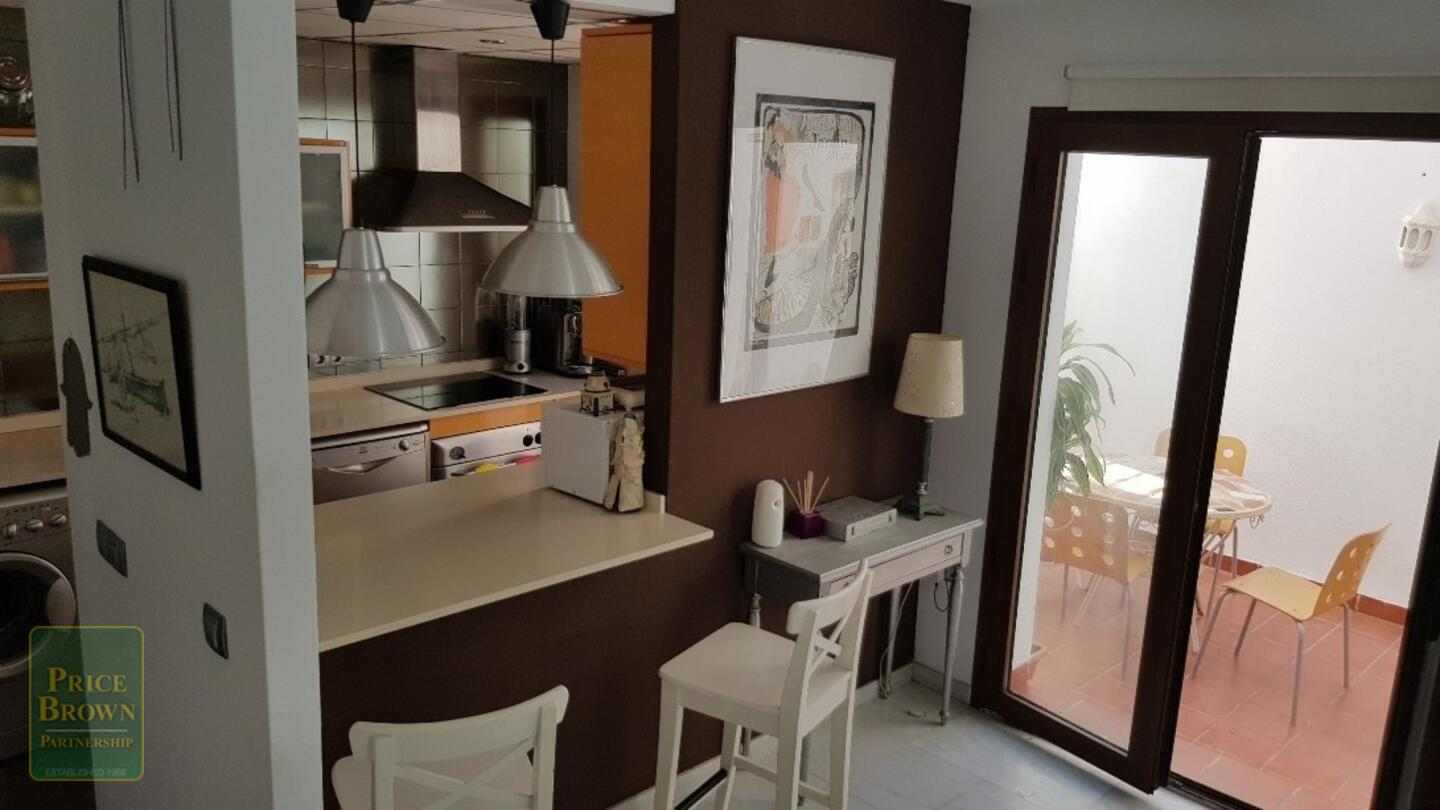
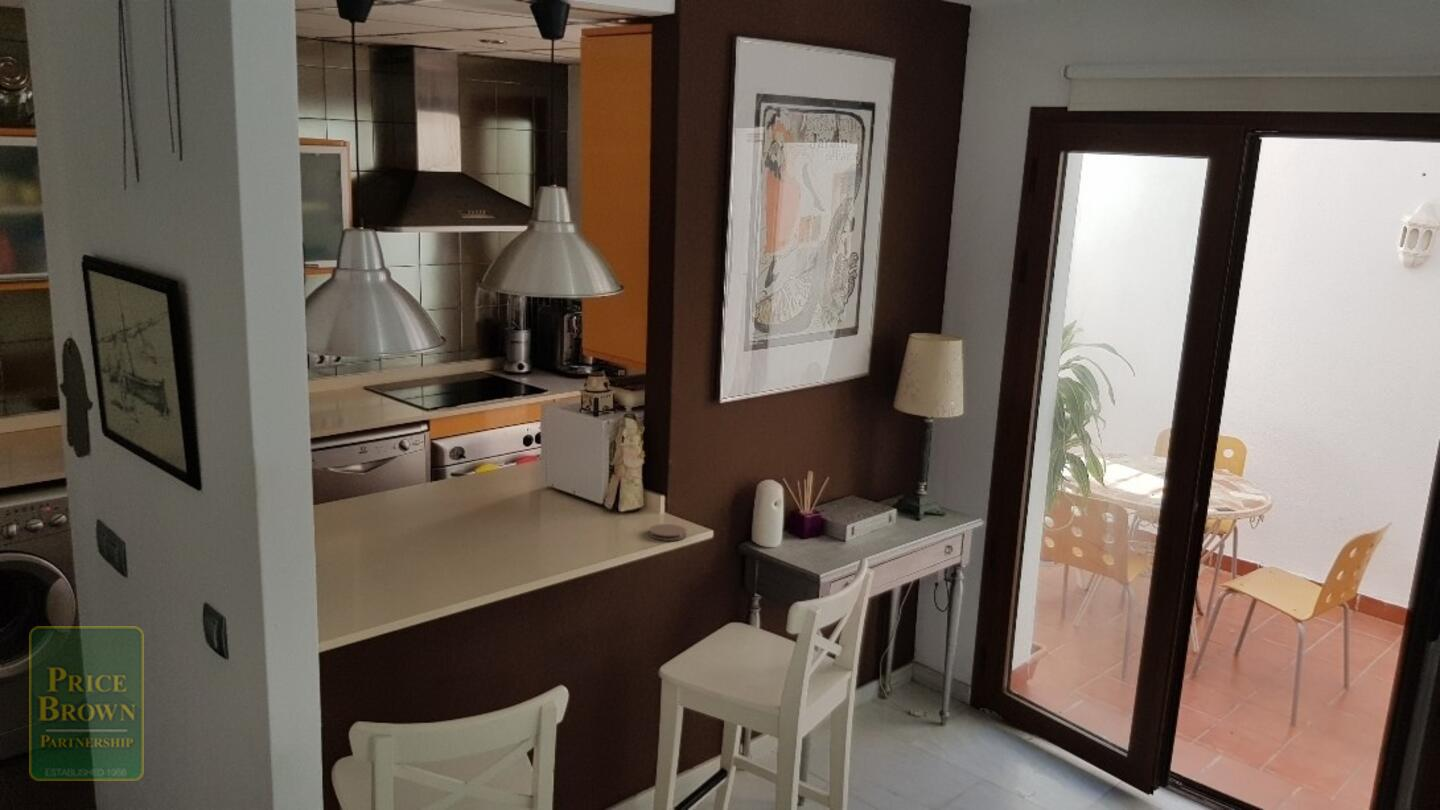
+ coaster [648,523,687,542]
